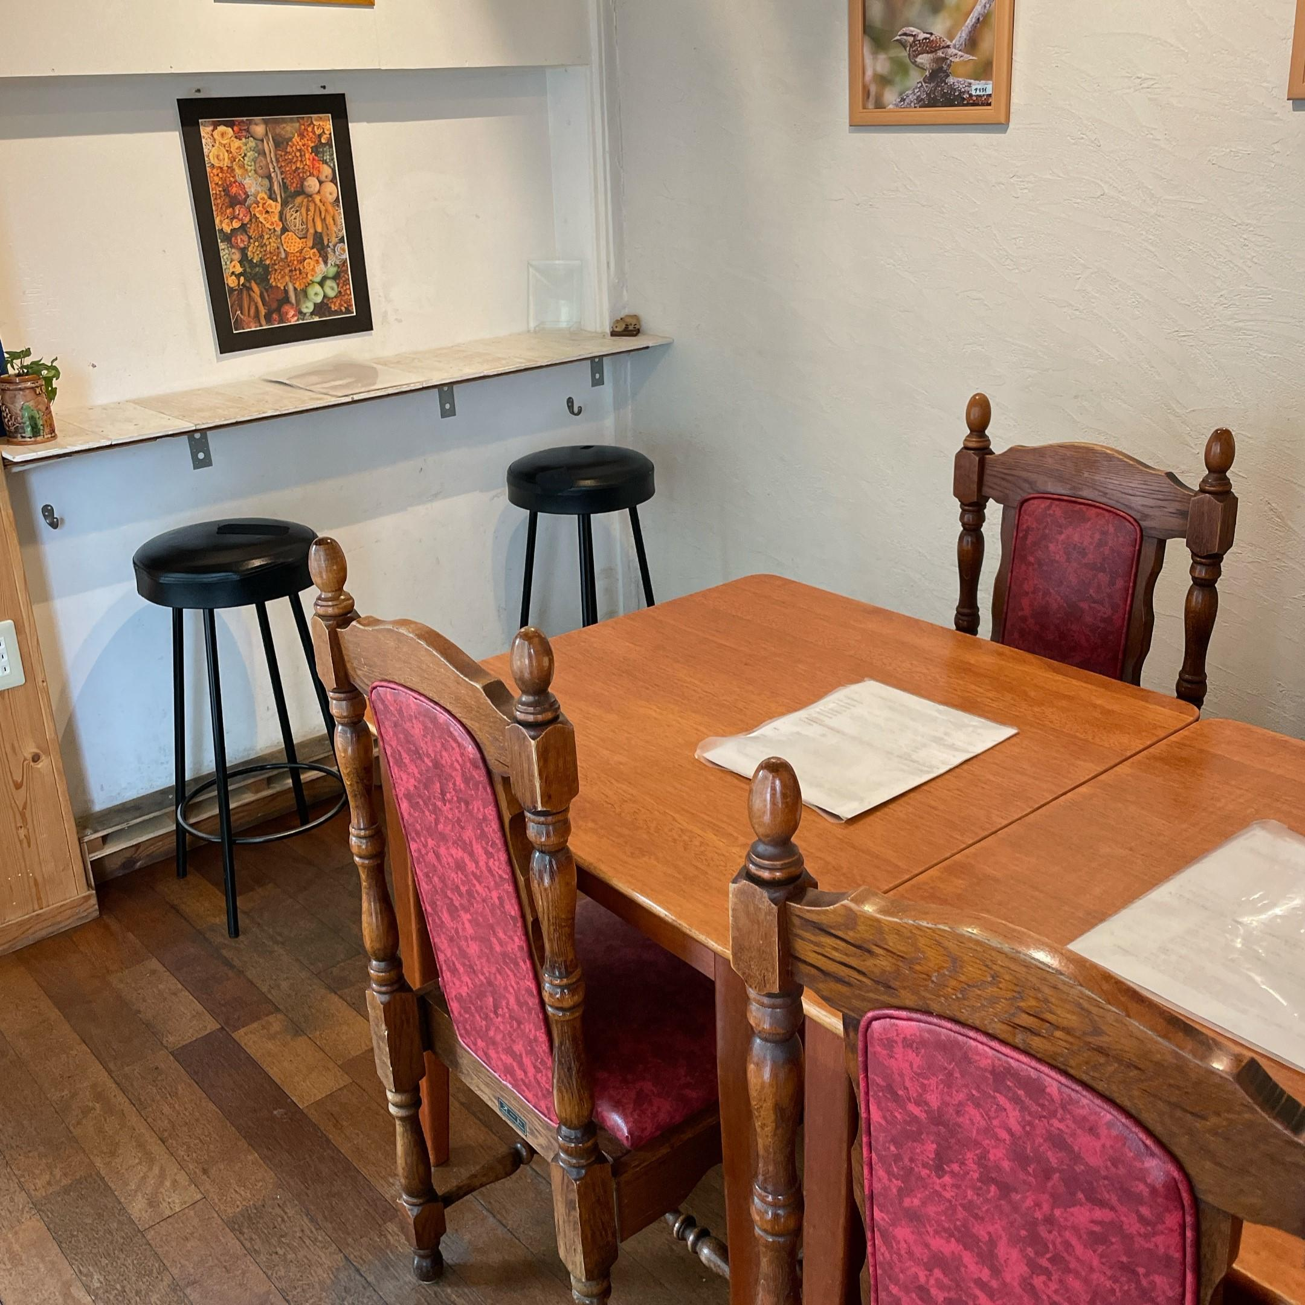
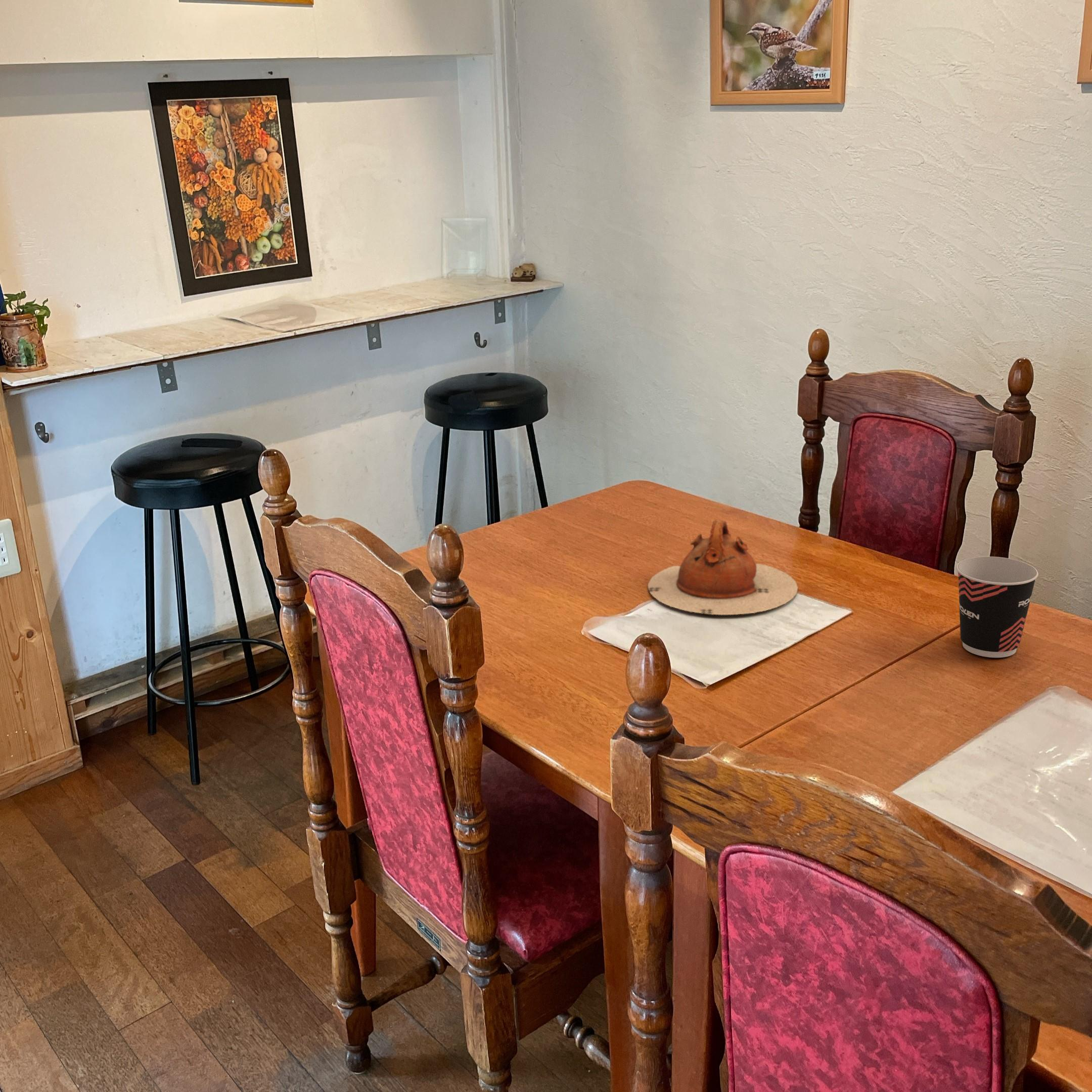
+ teapot [647,519,799,616]
+ cup [956,556,1039,658]
